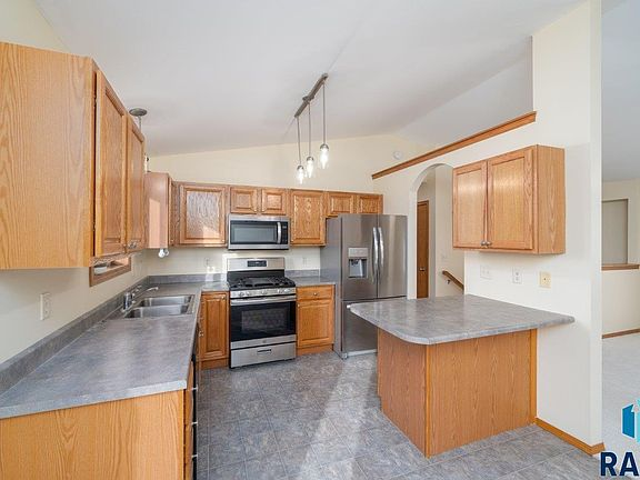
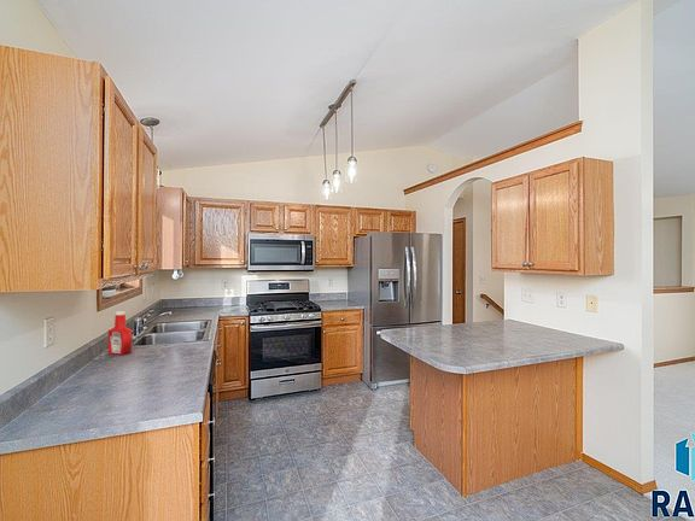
+ soap bottle [107,310,133,356]
